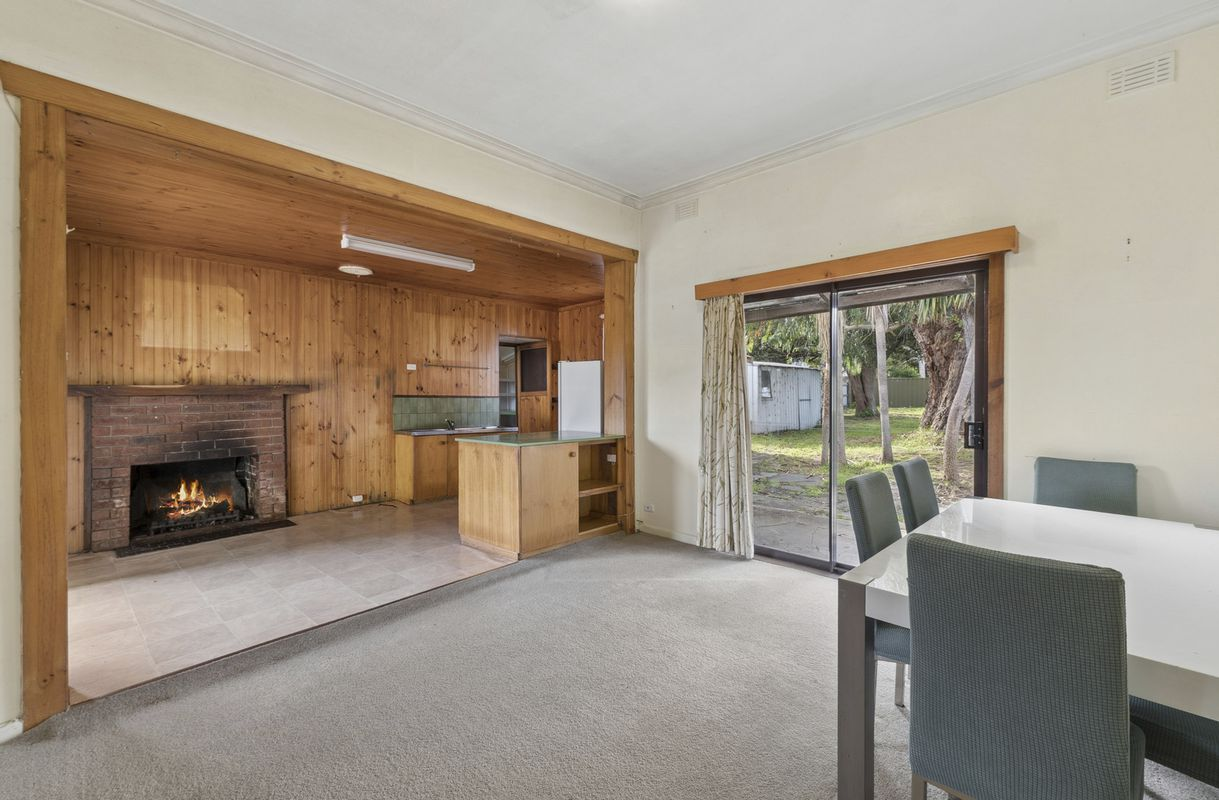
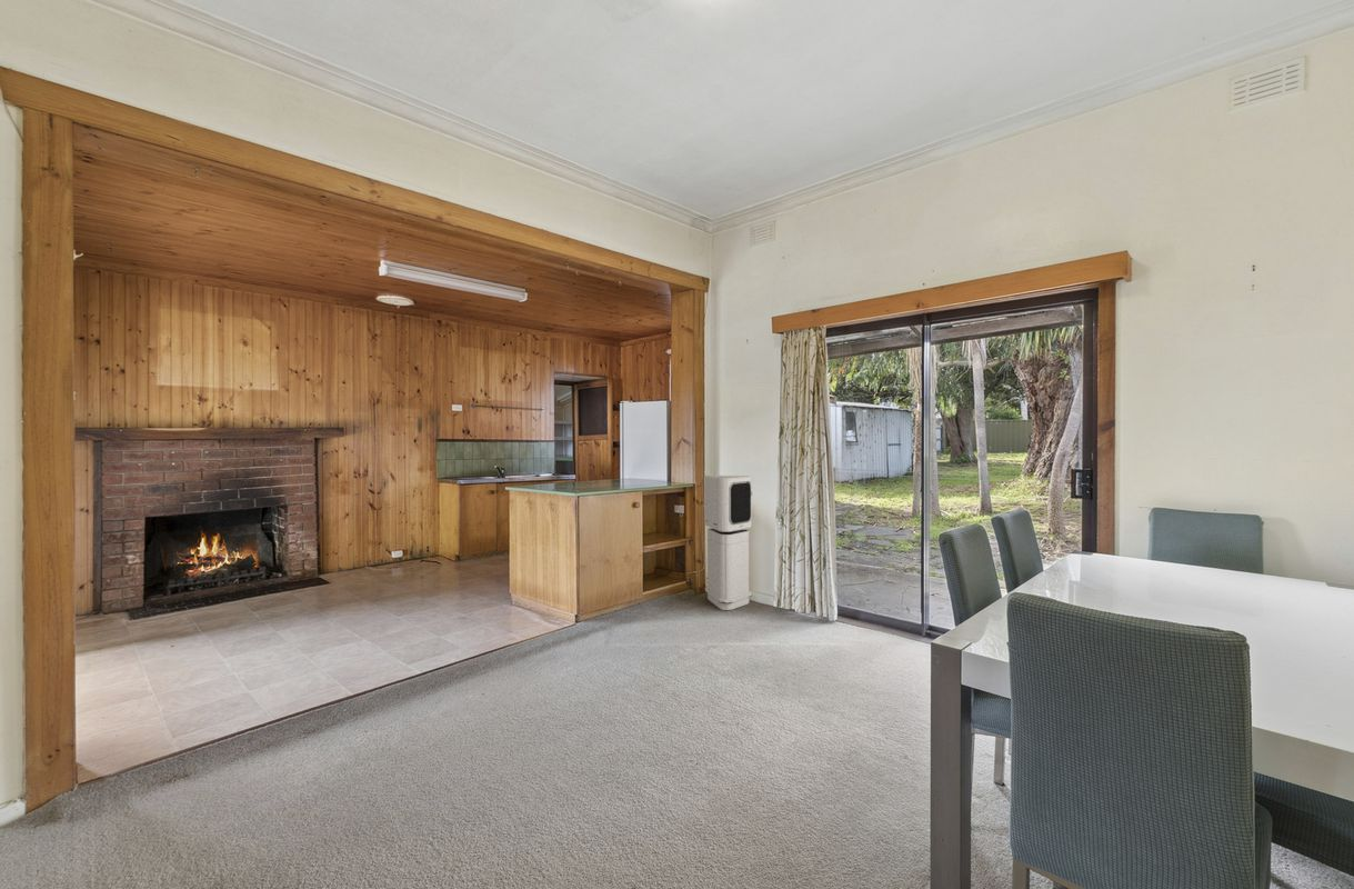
+ air purifier [704,475,753,611]
